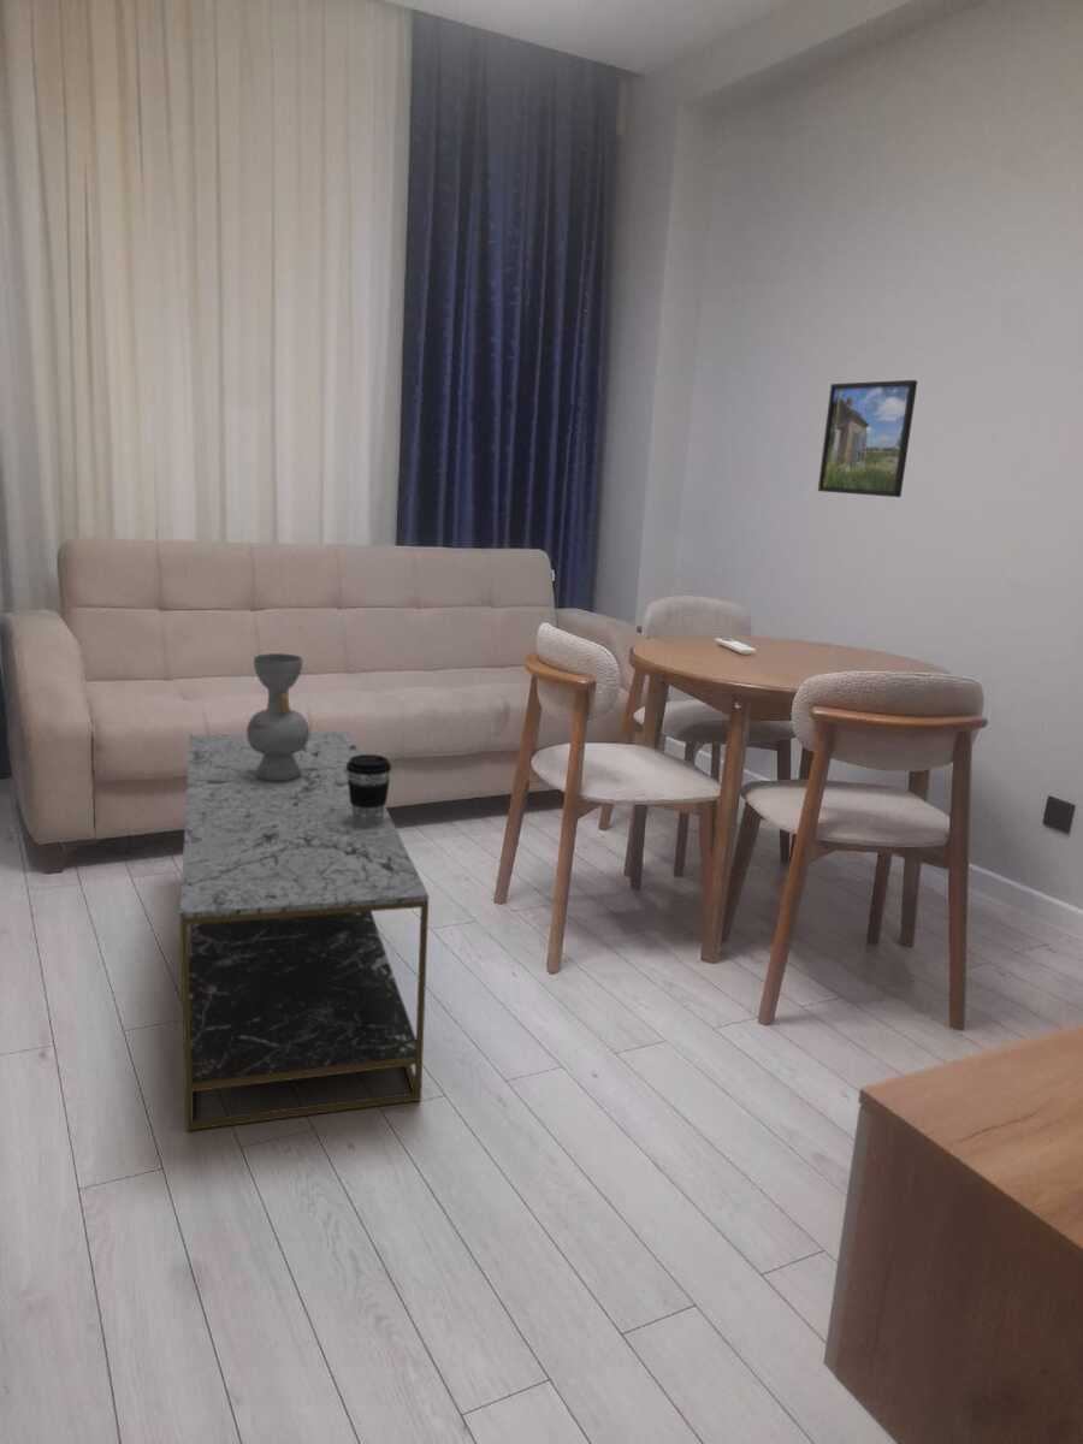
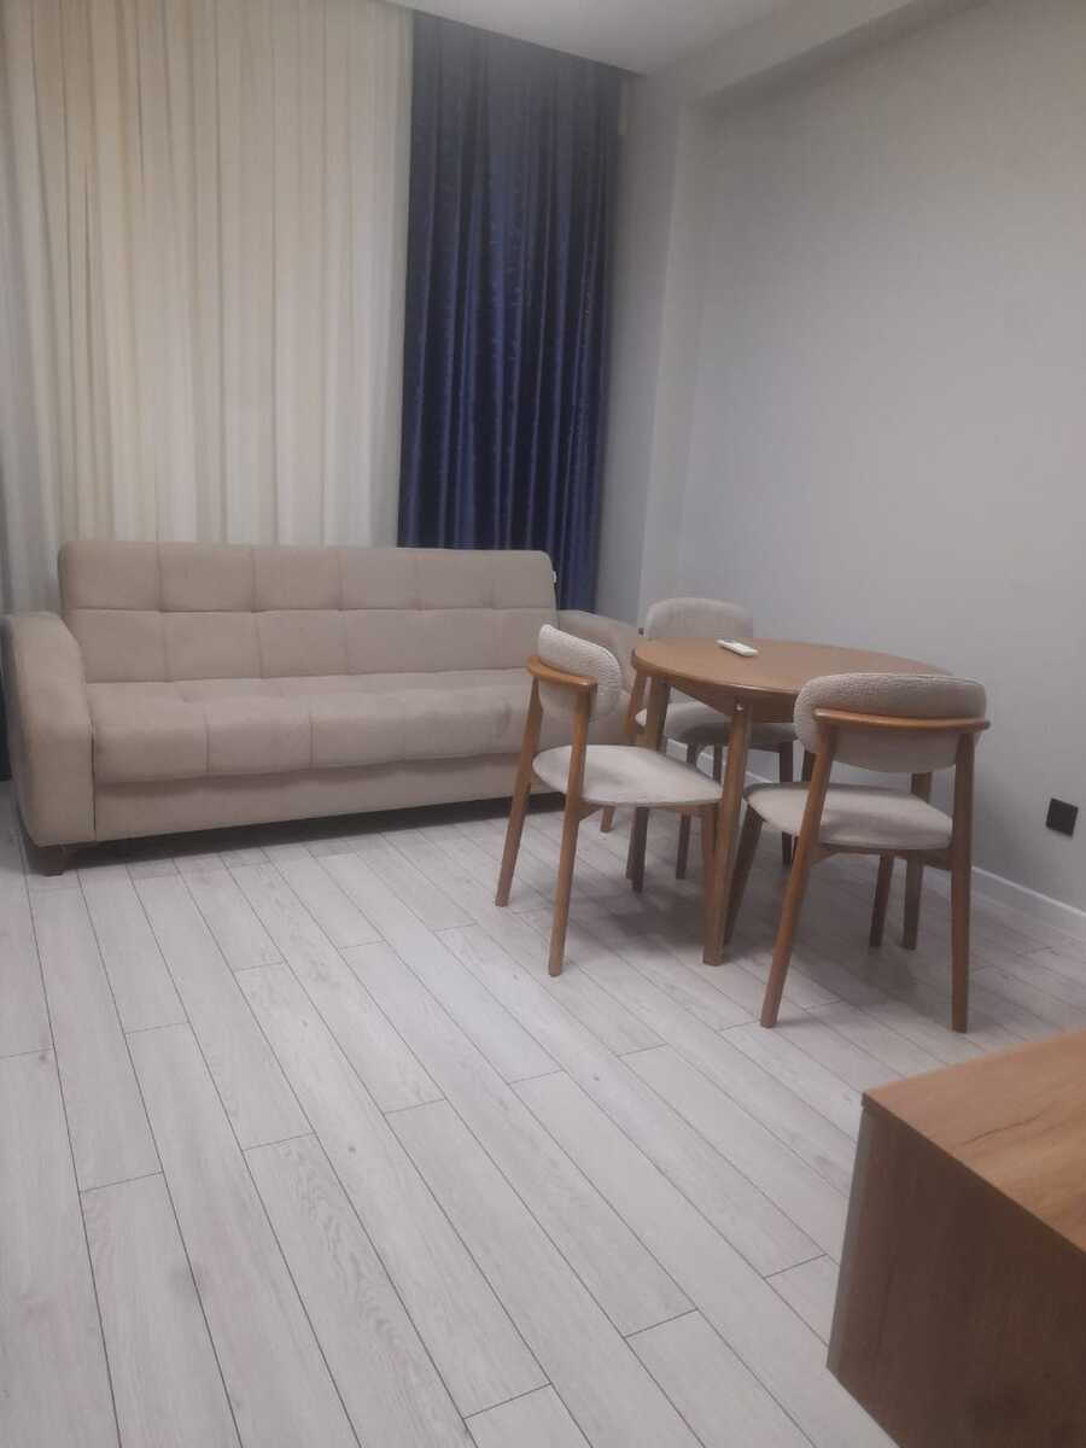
- coffee cup [347,753,392,824]
- coffee table [179,730,430,1132]
- decorative vase [245,652,310,781]
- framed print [817,379,918,498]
